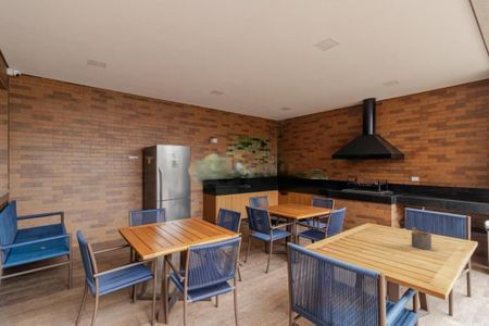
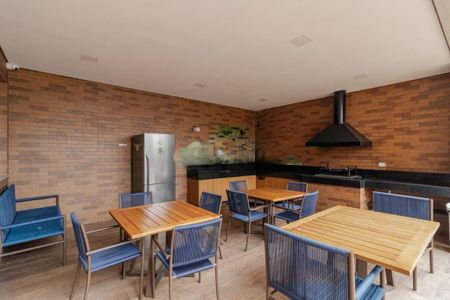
- napkin holder [411,226,432,251]
